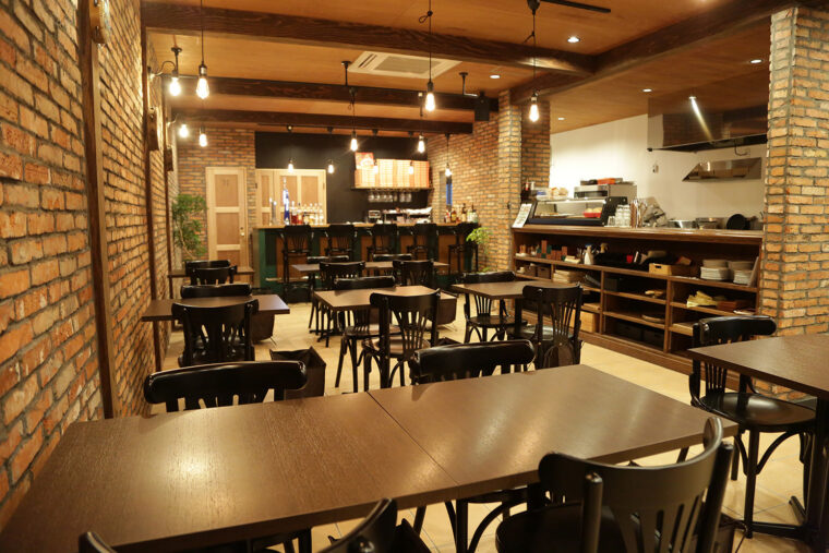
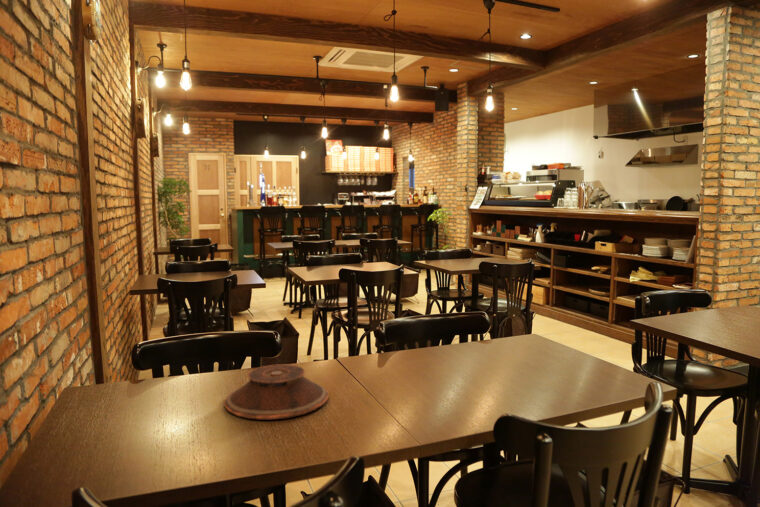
+ plate [223,363,330,421]
